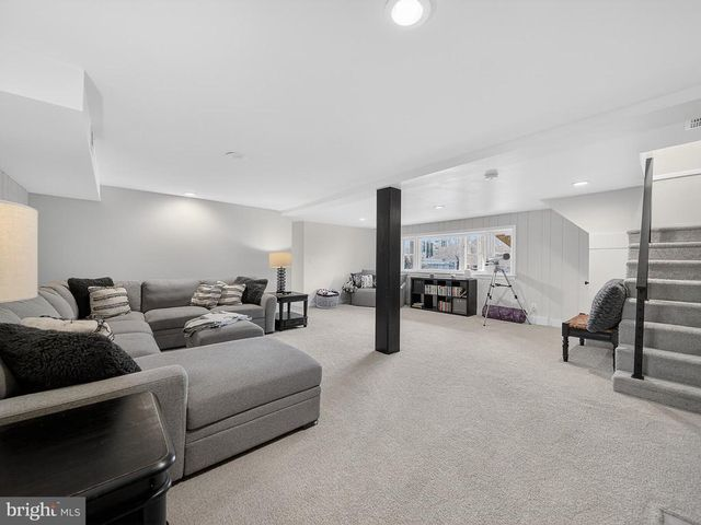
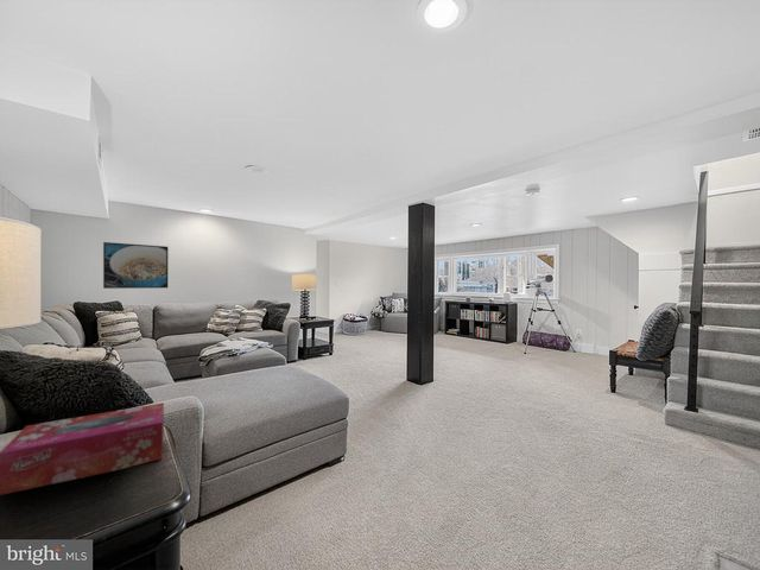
+ tissue box [0,401,165,496]
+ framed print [102,241,170,290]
